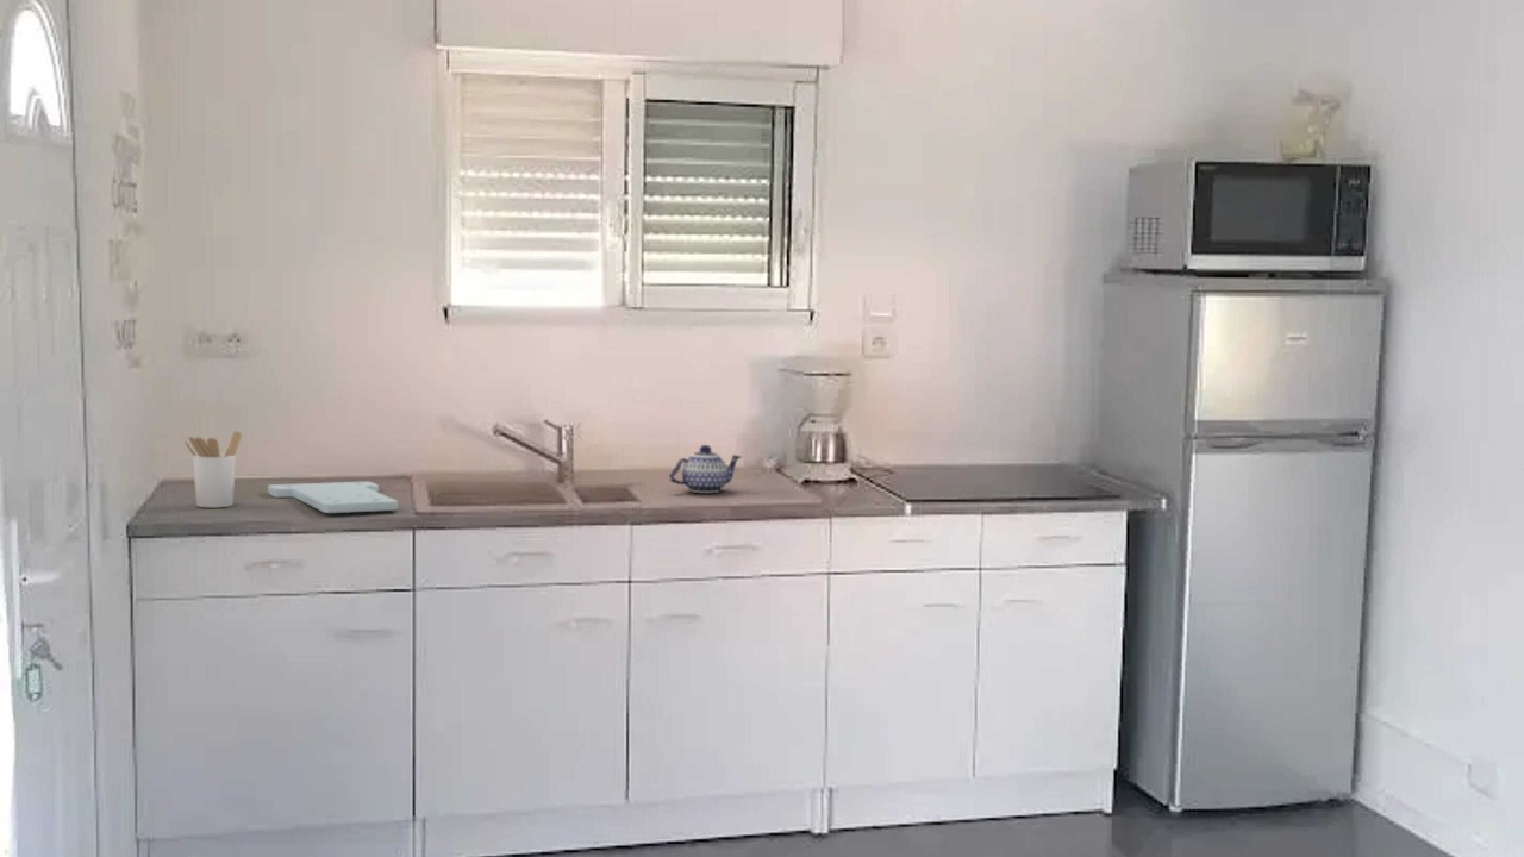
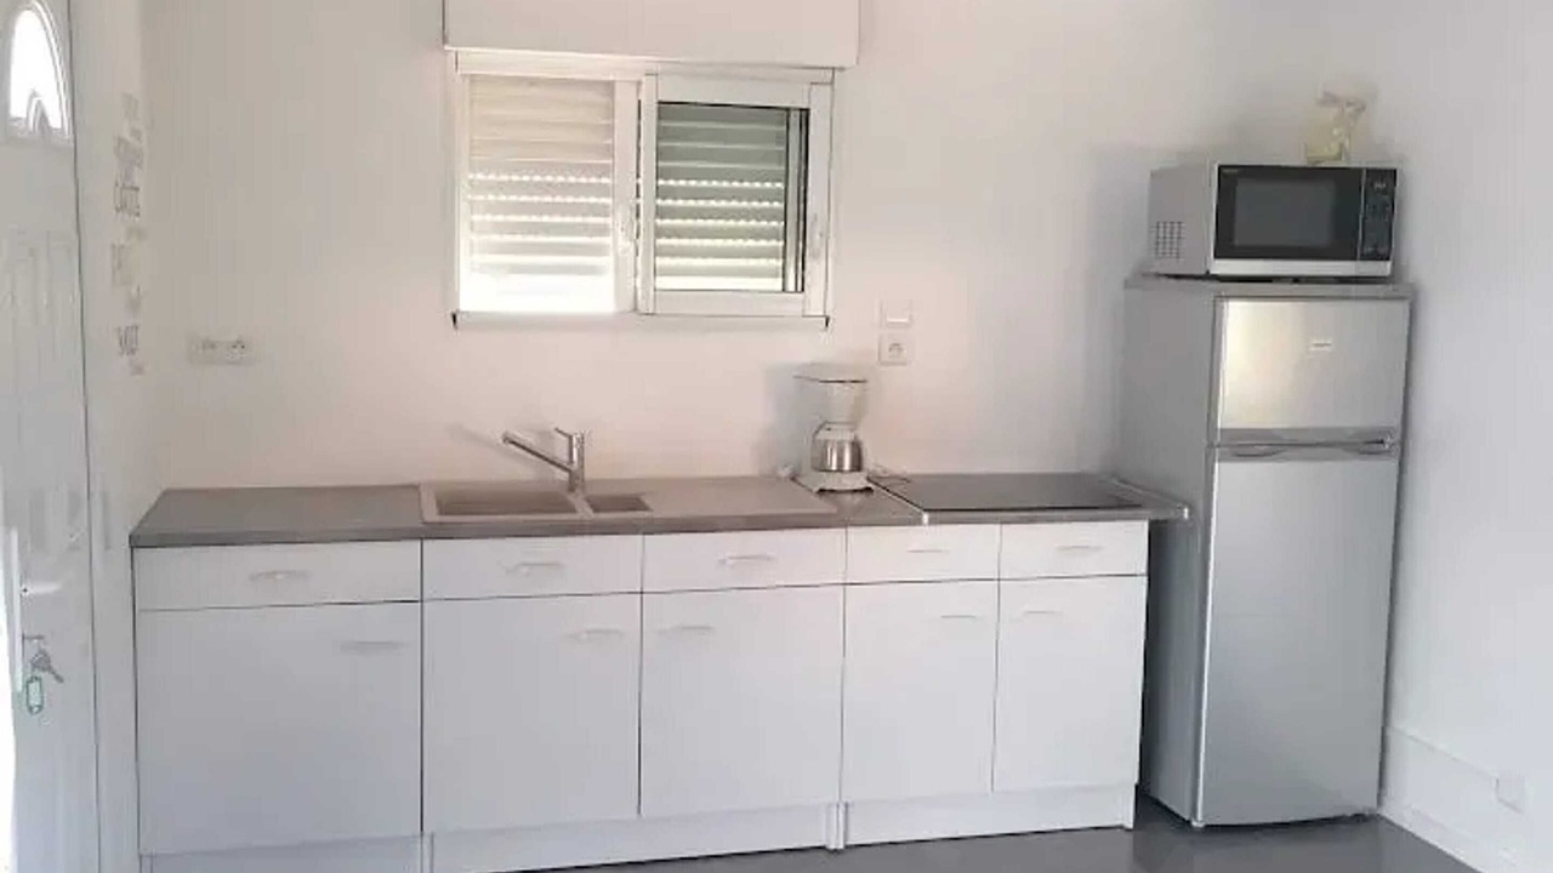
- cutting board [267,481,399,514]
- teapot [668,444,743,494]
- utensil holder [183,430,243,509]
